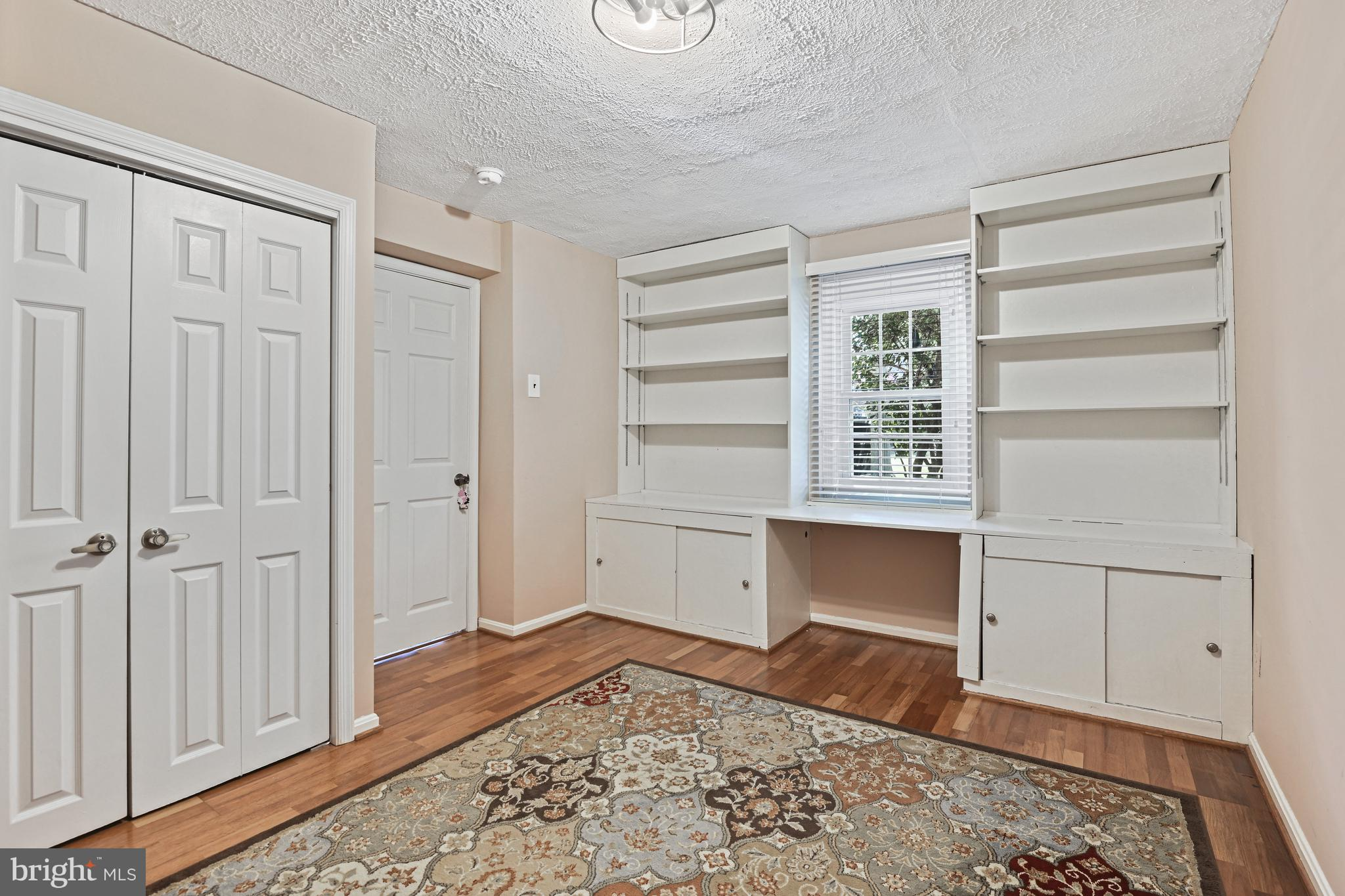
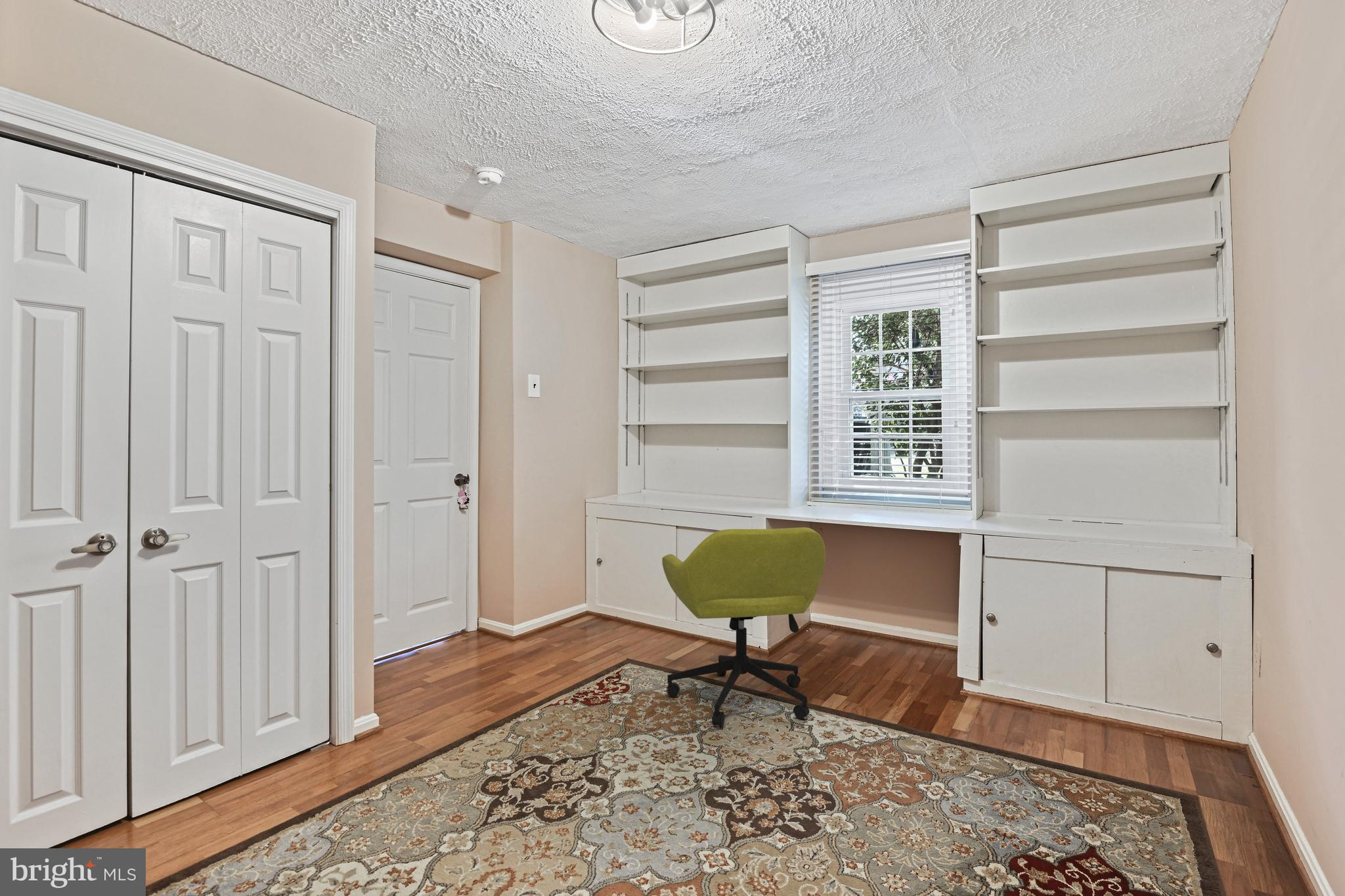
+ office chair [661,526,826,727]
